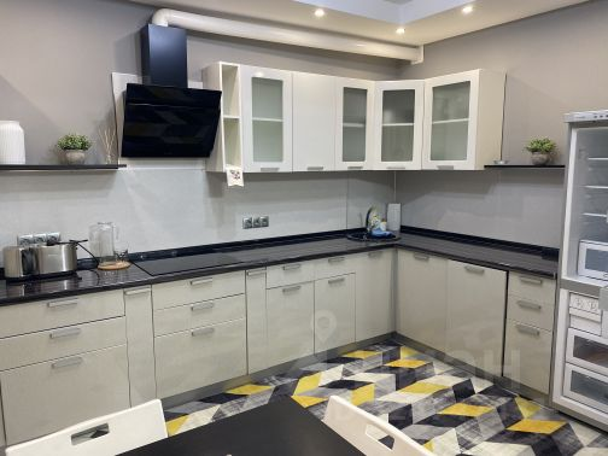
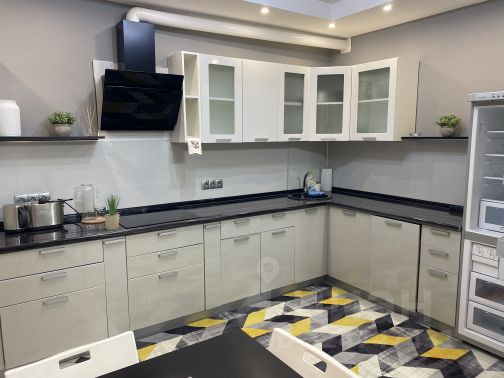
+ potted plant [103,195,121,231]
